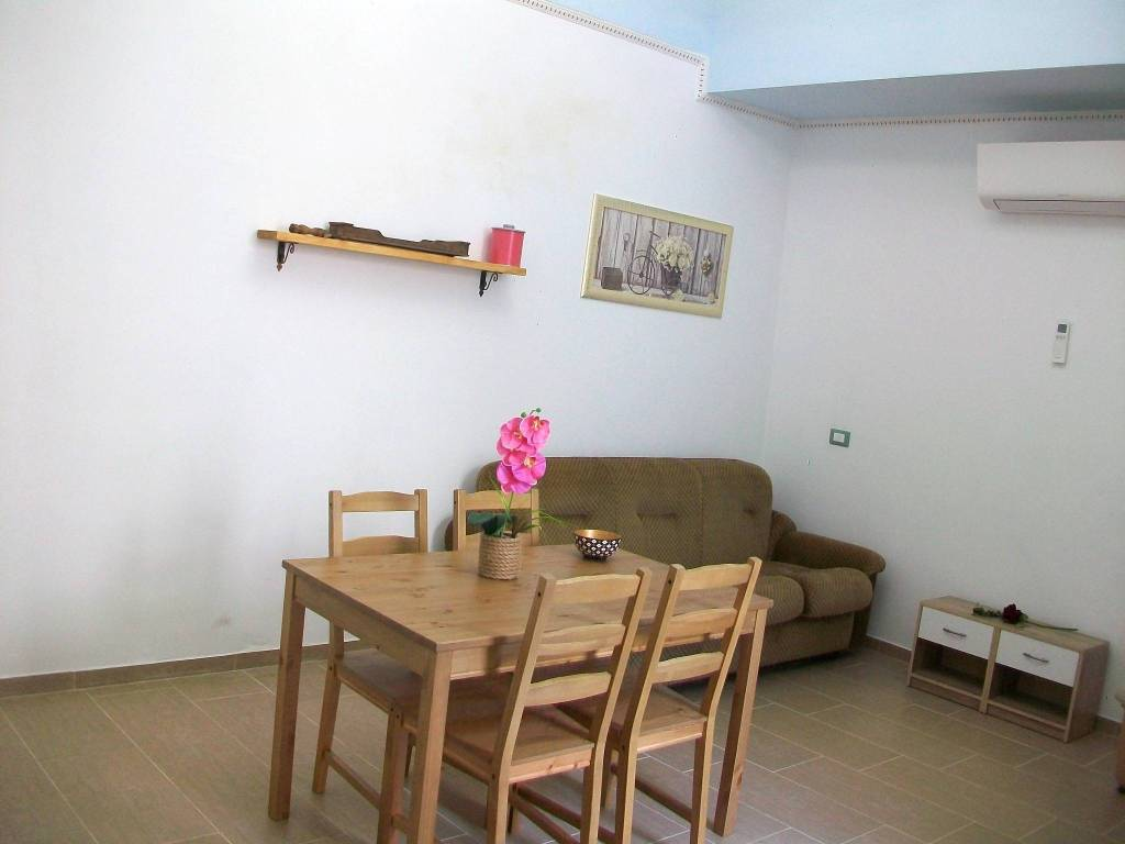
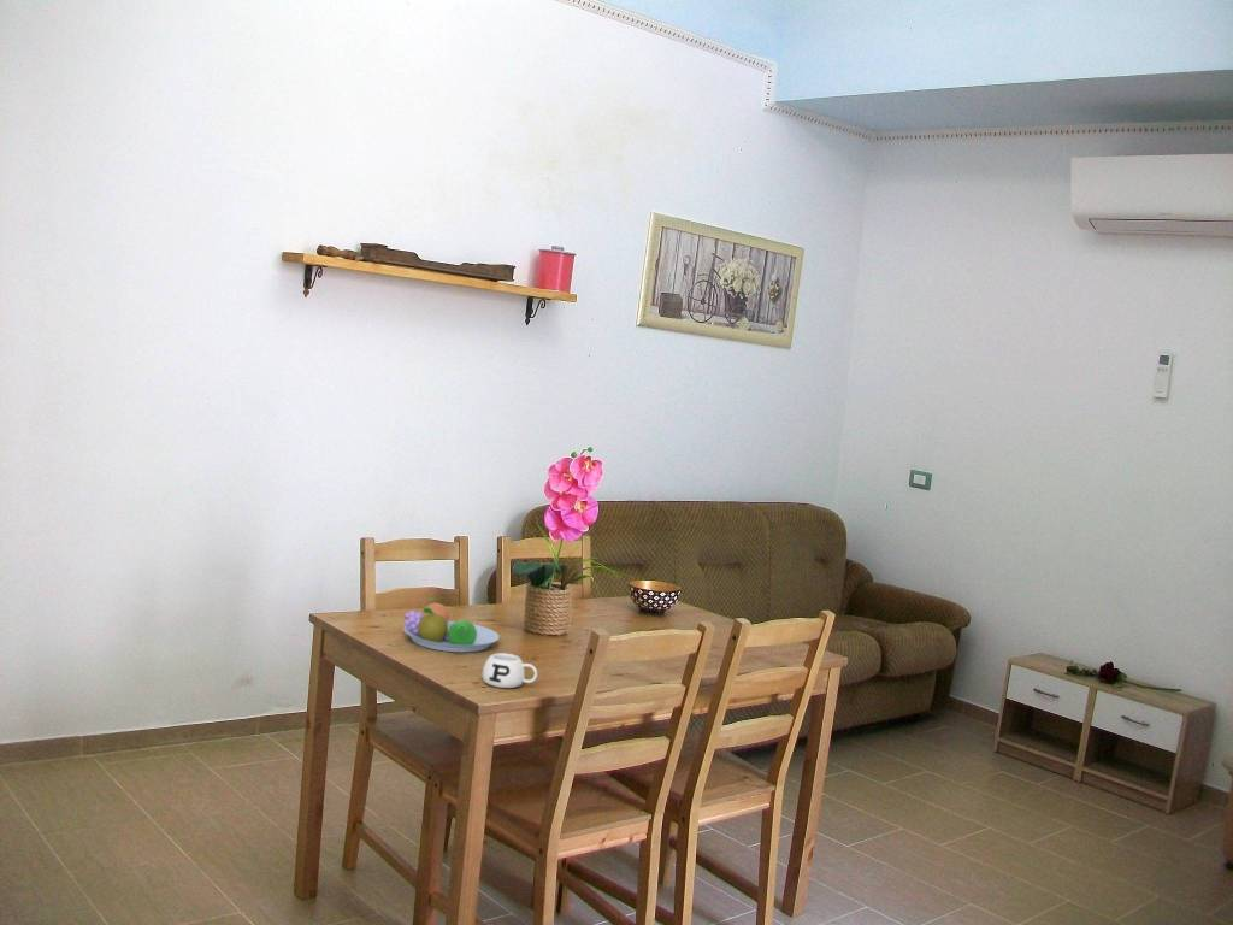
+ fruit bowl [402,601,501,654]
+ mug [480,652,538,689]
